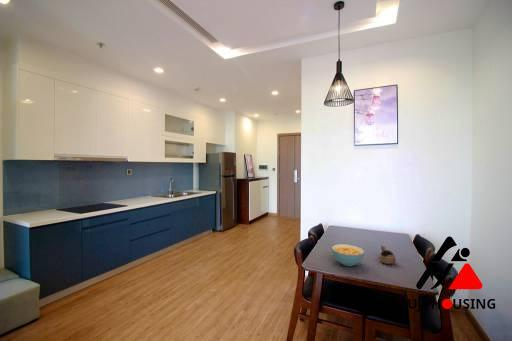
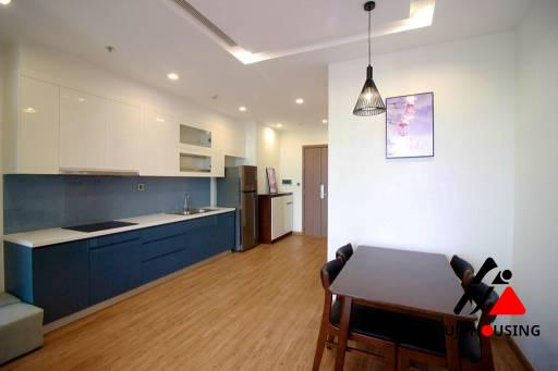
- cup [378,245,397,265]
- cereal bowl [330,243,366,267]
